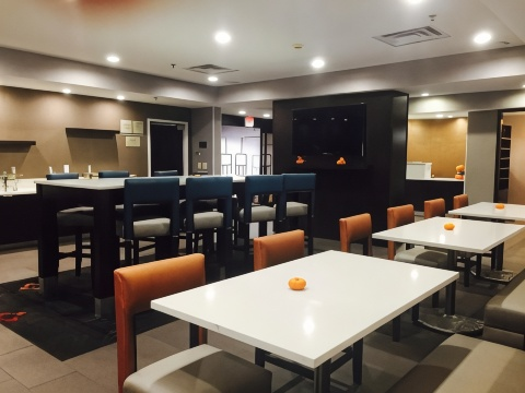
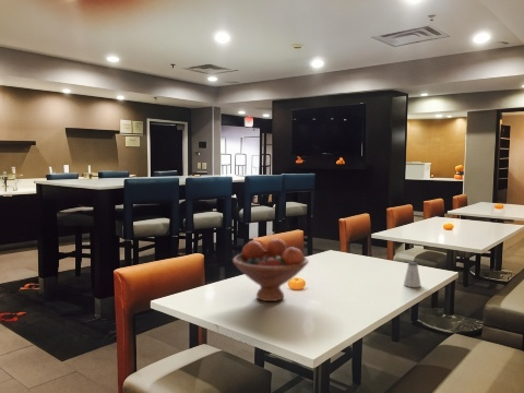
+ fruit bowl [231,238,310,302]
+ saltshaker [403,261,422,288]
